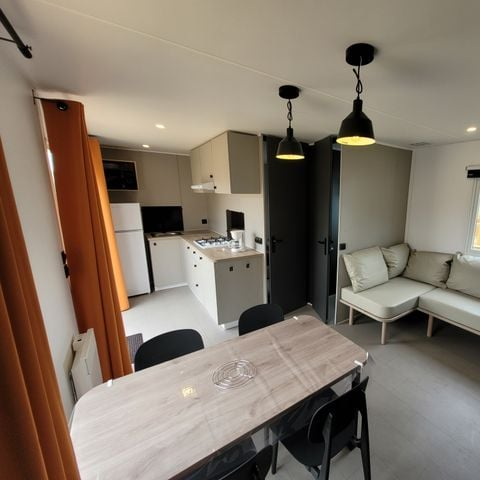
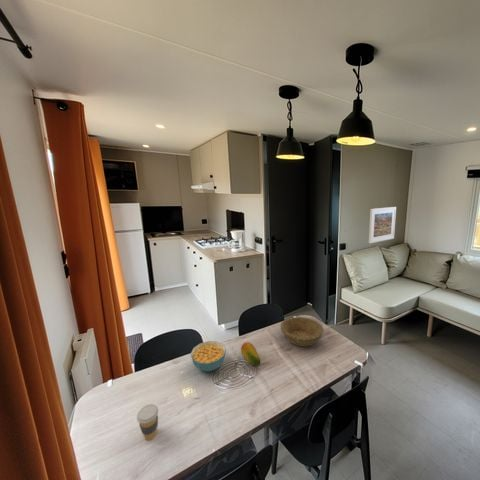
+ coffee cup [136,403,159,441]
+ fruit [240,341,262,367]
+ bowl [279,316,325,348]
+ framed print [368,206,397,244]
+ cereal bowl [190,340,227,372]
